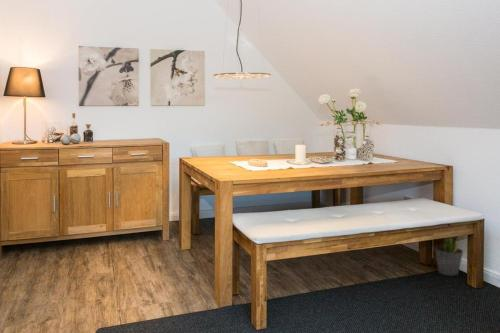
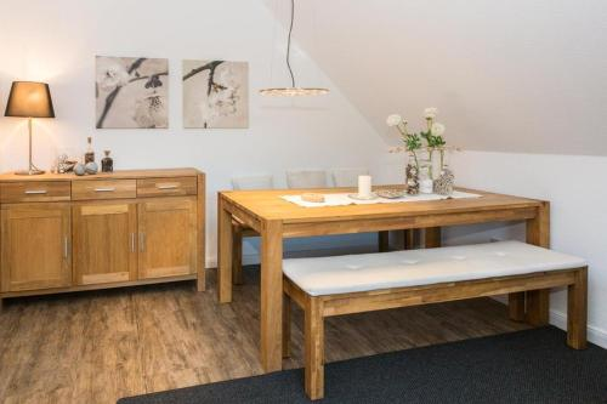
- potted plant [434,236,464,277]
